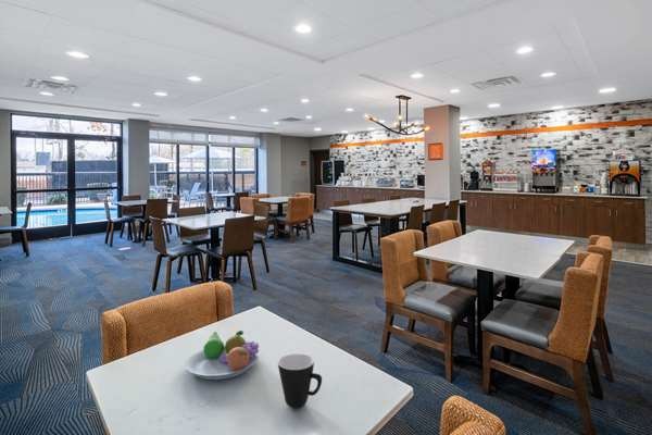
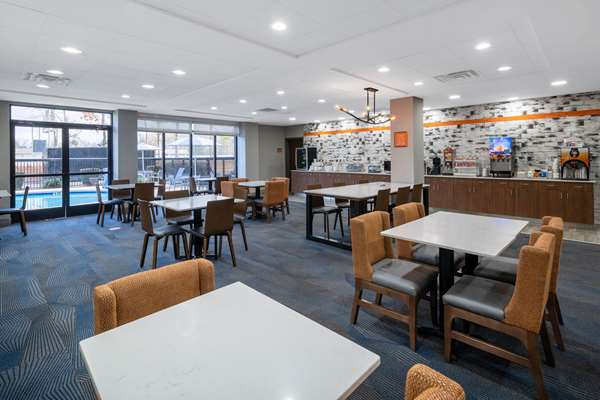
- mug [277,352,323,409]
- fruit bowl [184,330,260,381]
